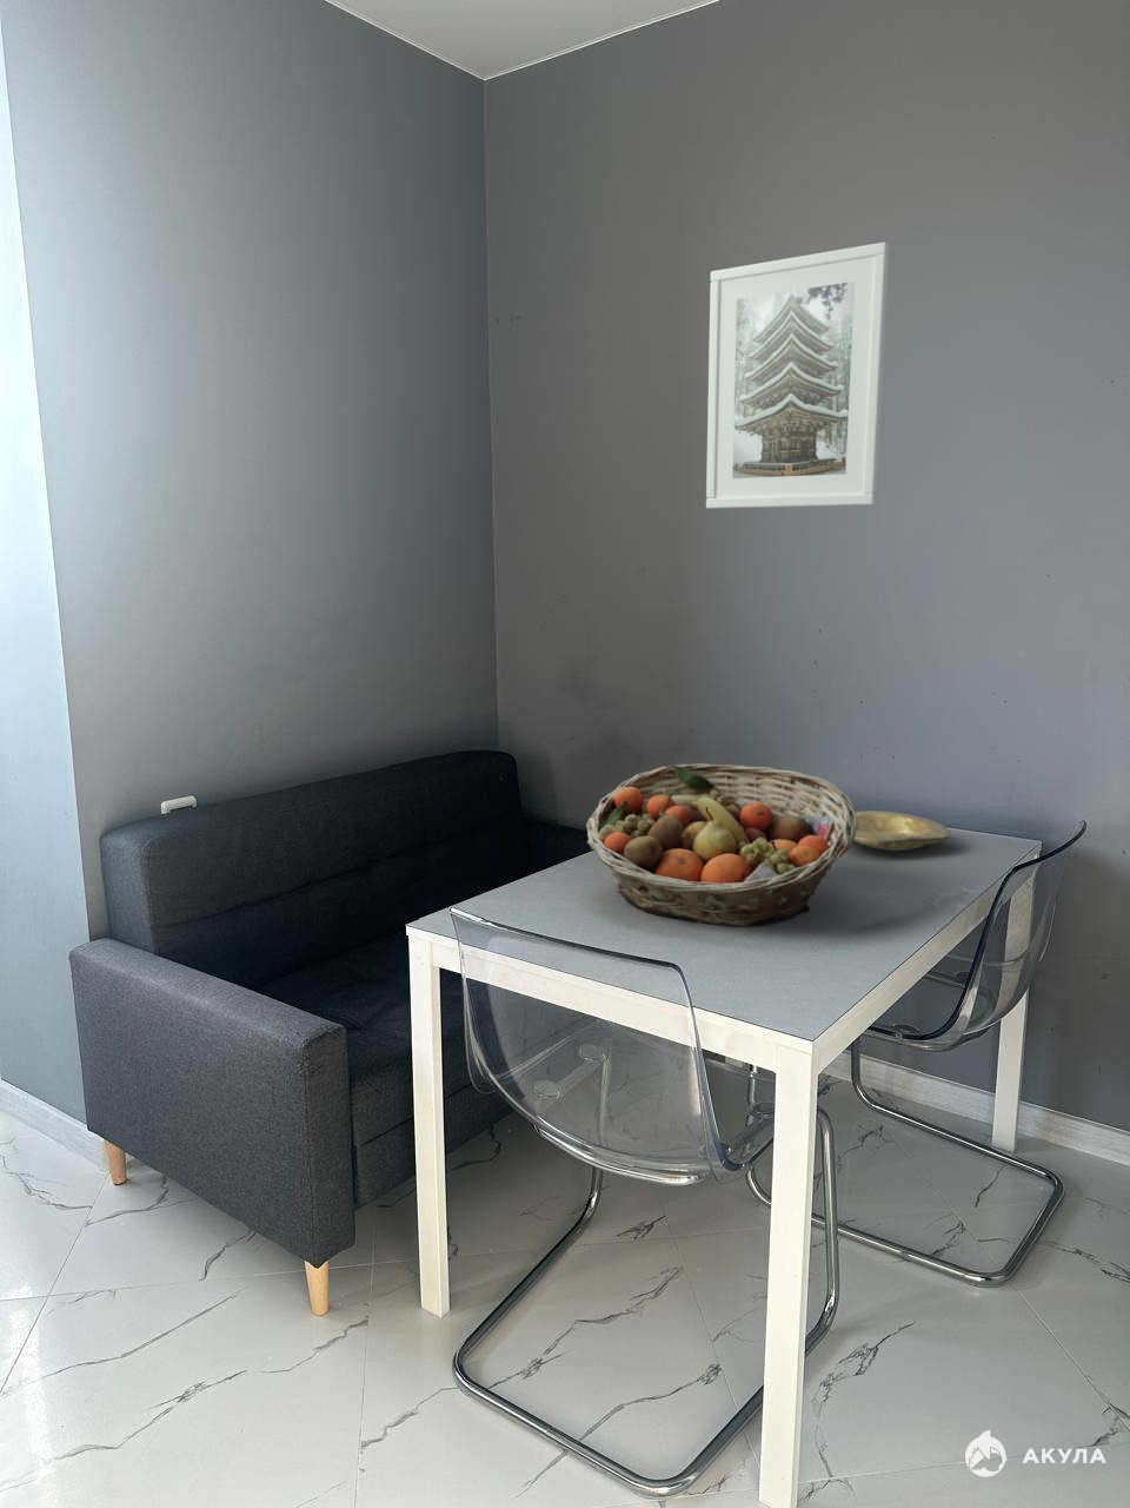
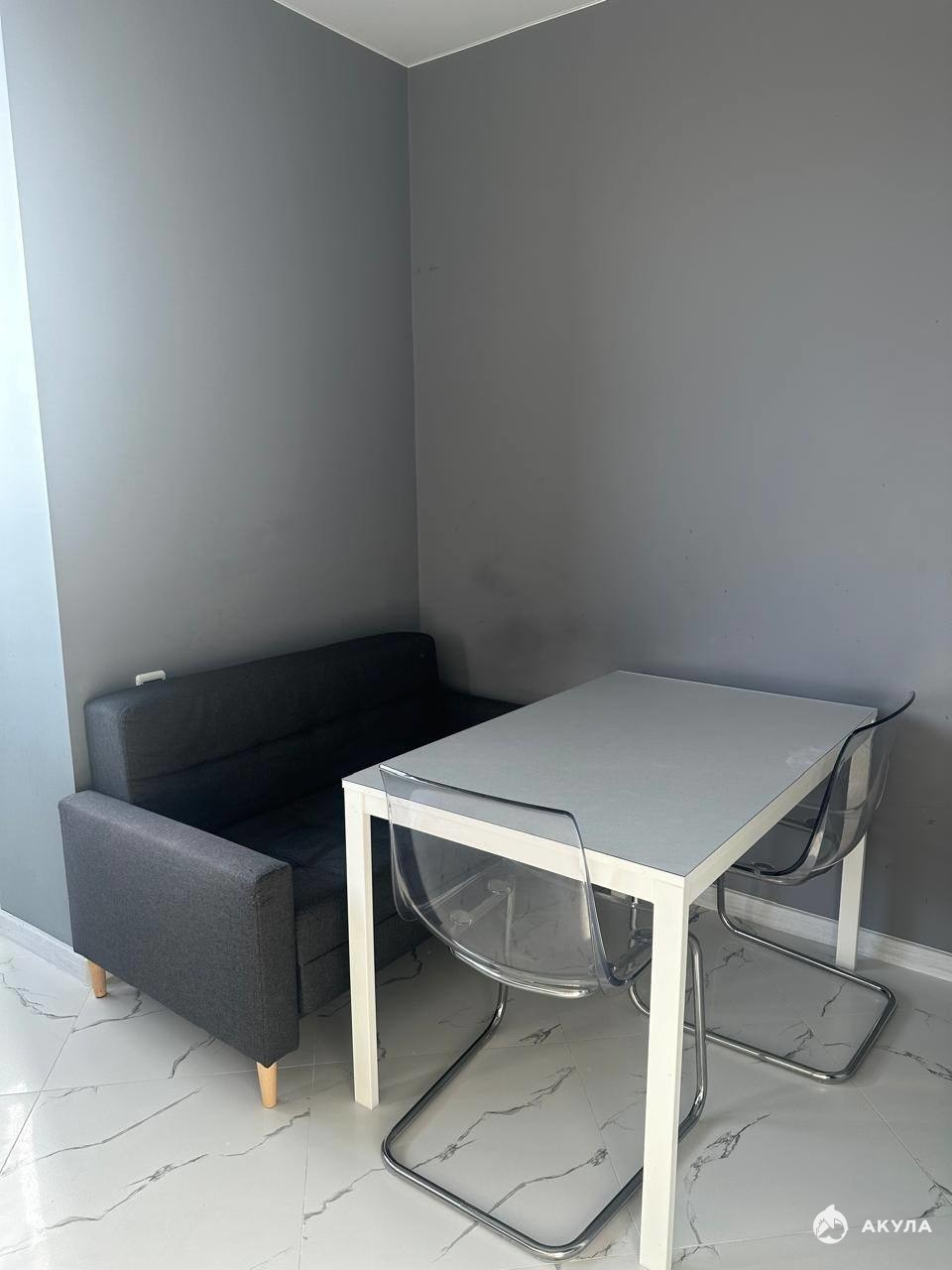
- fruit basket [585,762,857,929]
- plate [853,810,952,851]
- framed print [705,241,890,511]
